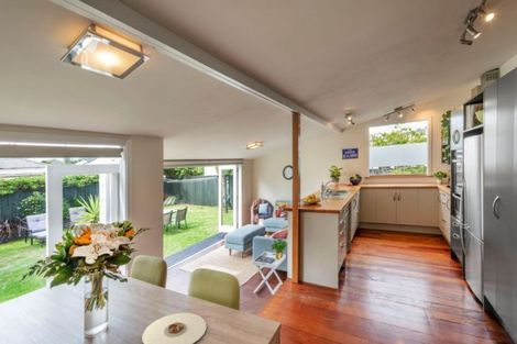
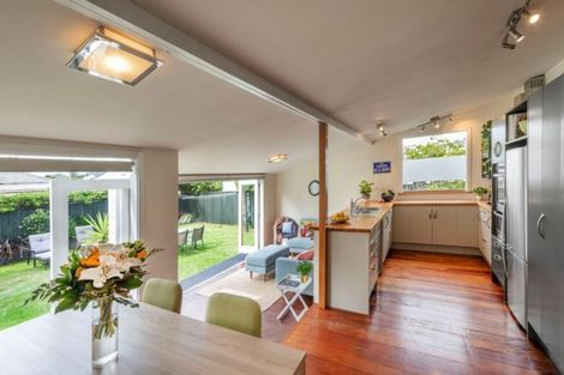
- plate [141,312,208,344]
